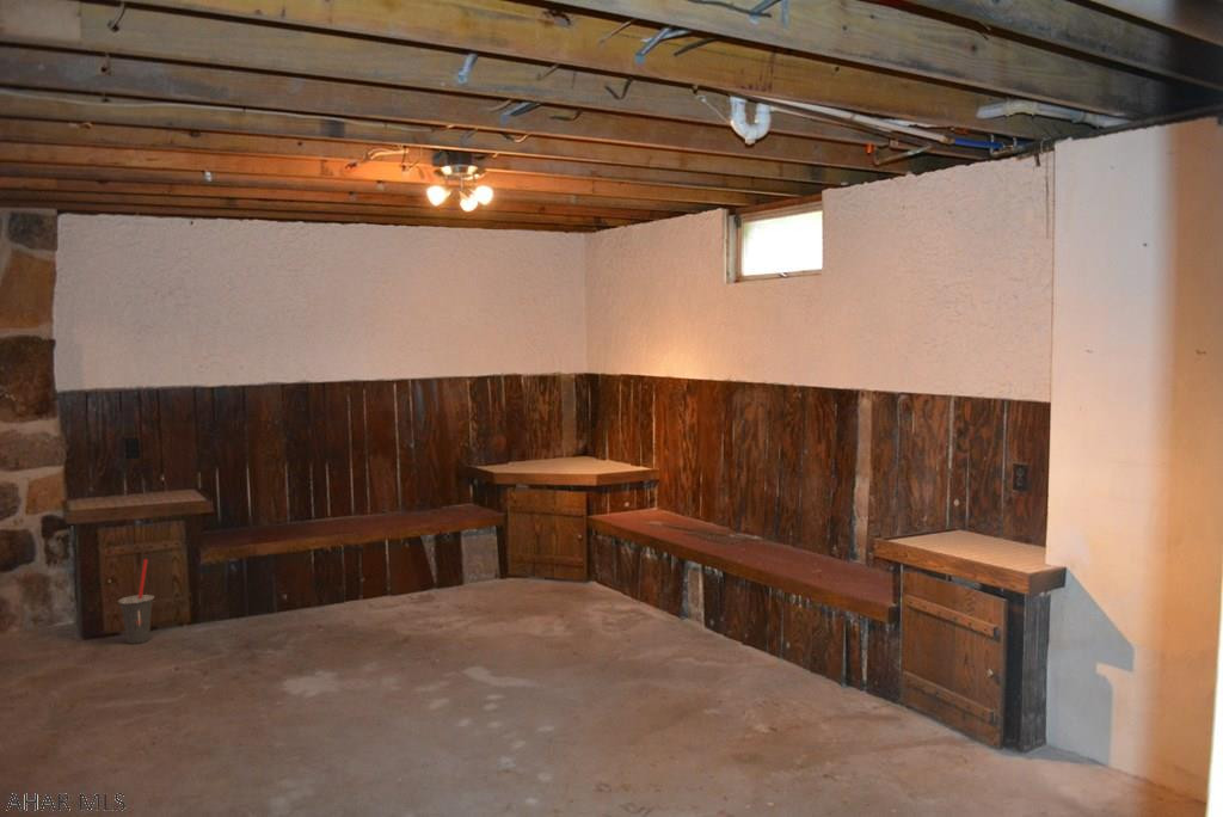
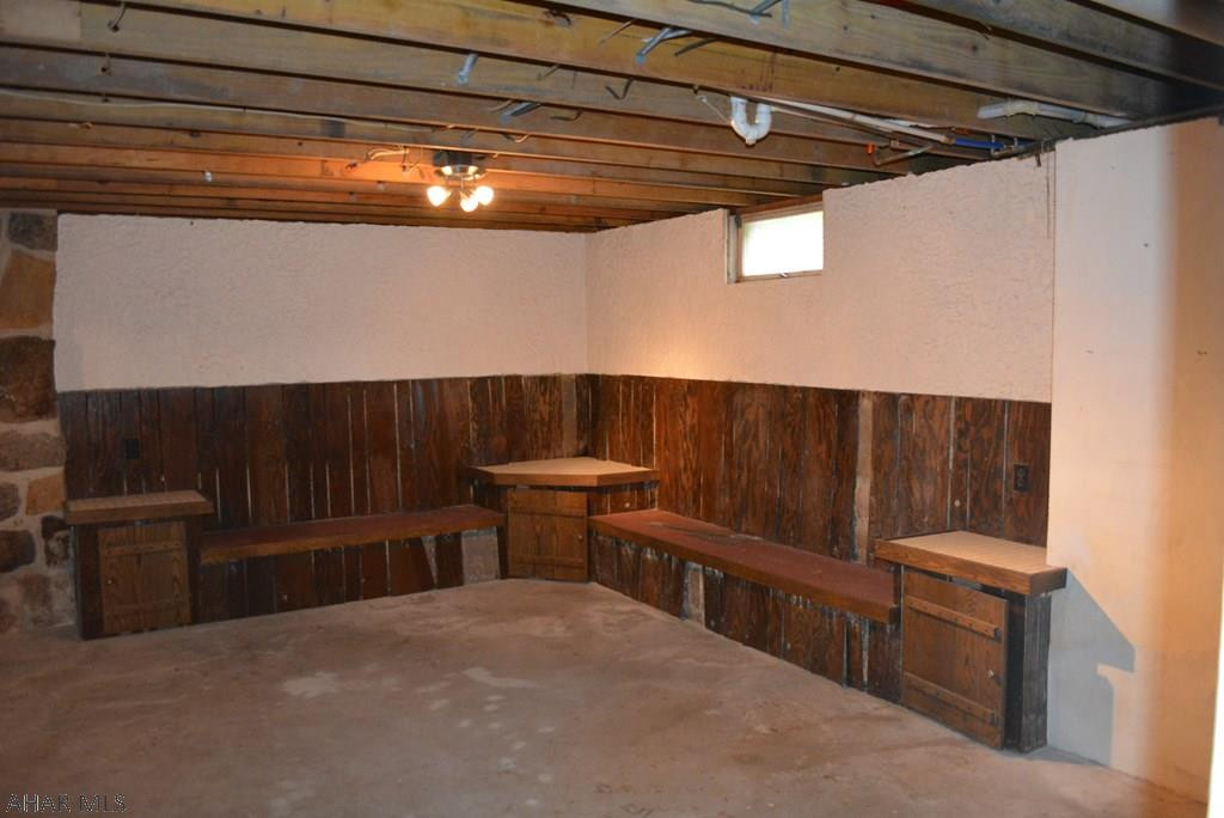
- beverage cup [117,558,155,645]
